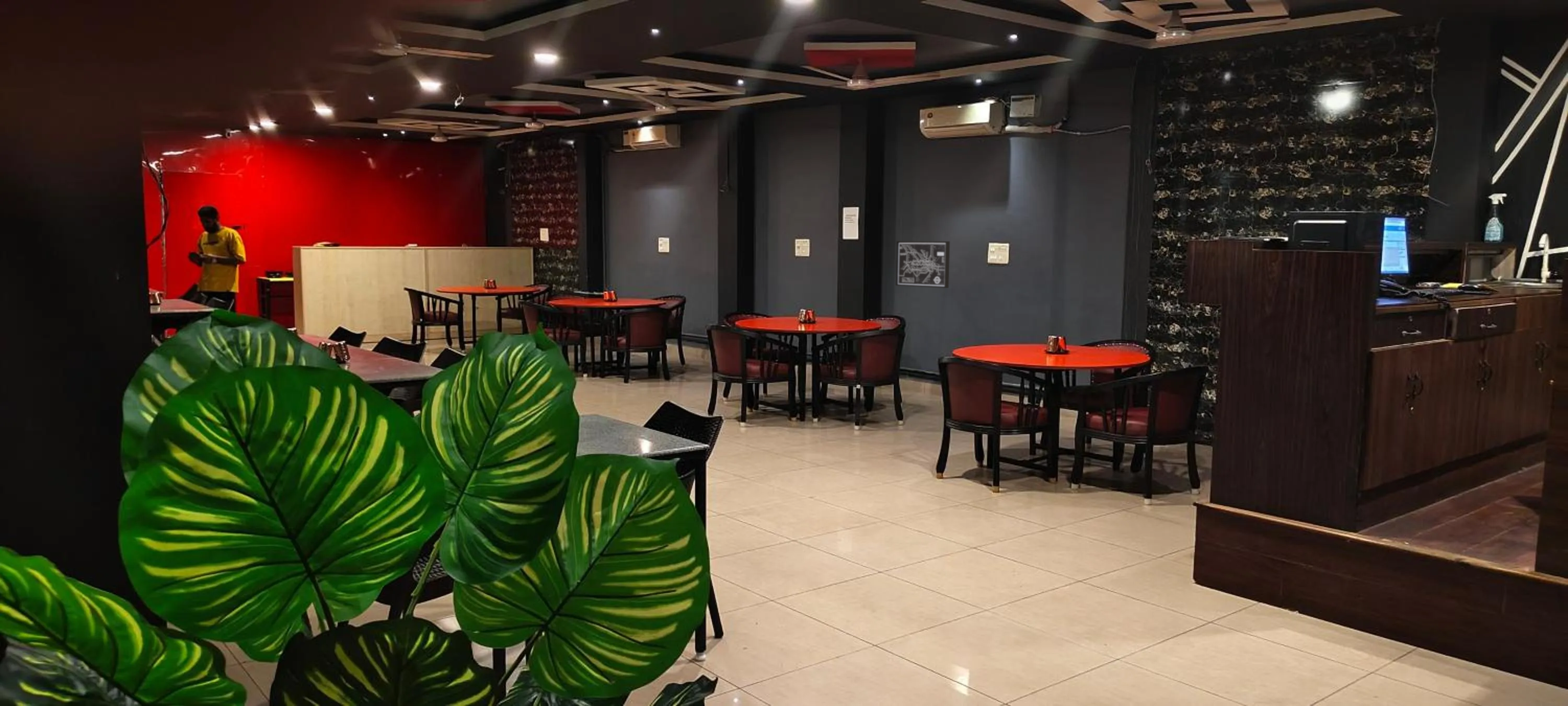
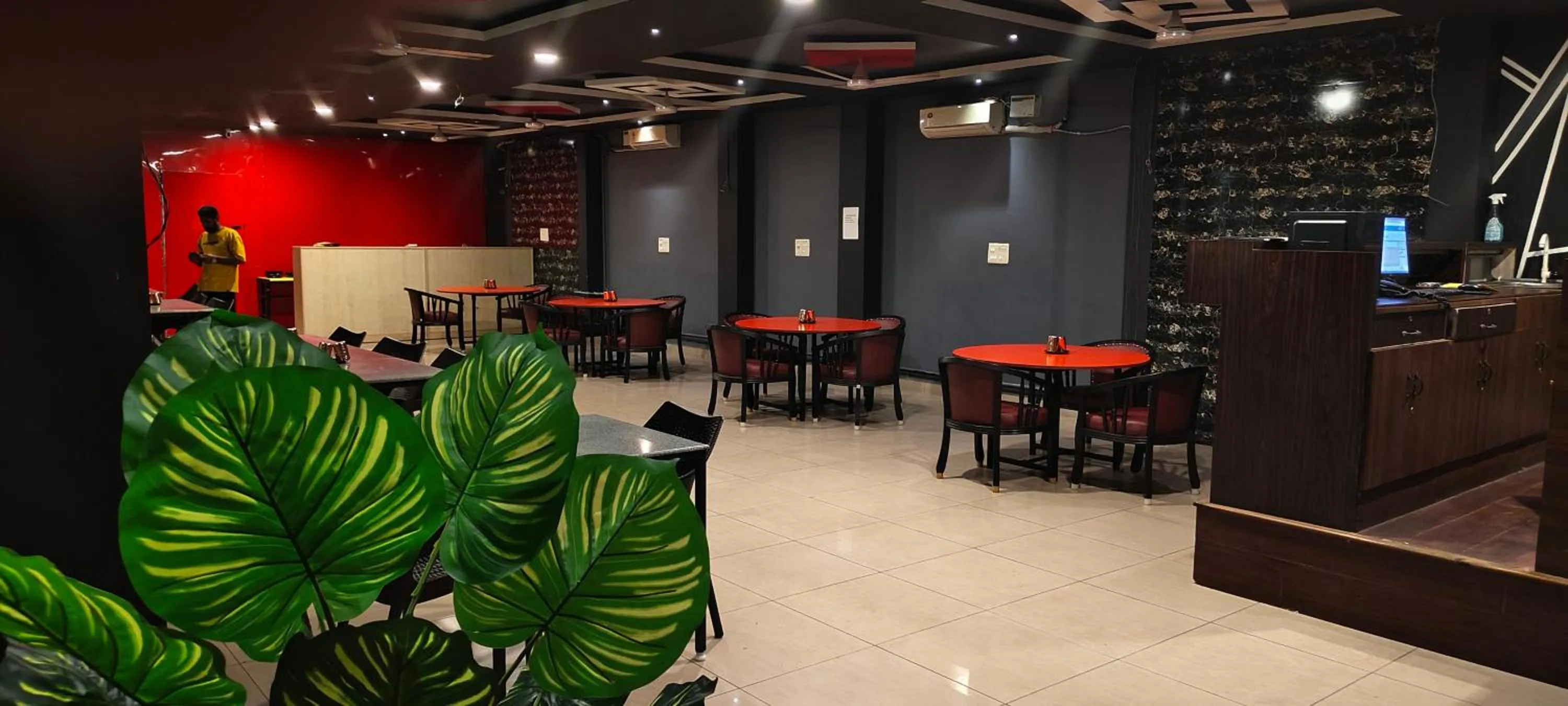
- wall art [895,241,950,289]
